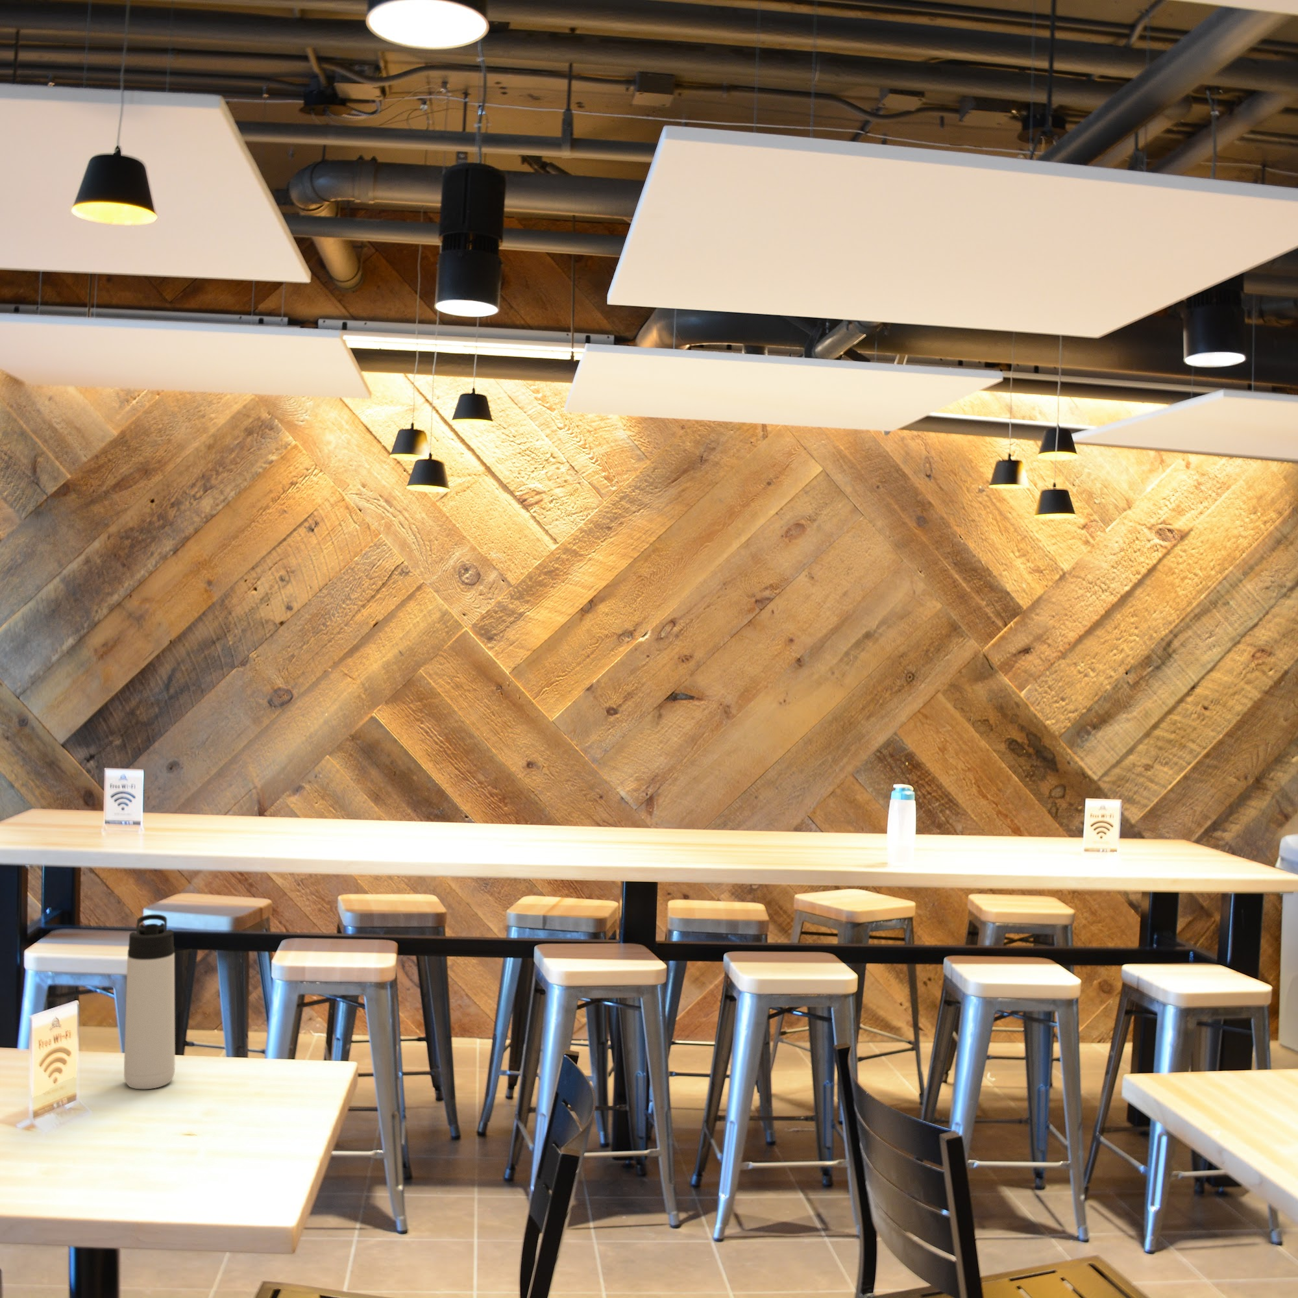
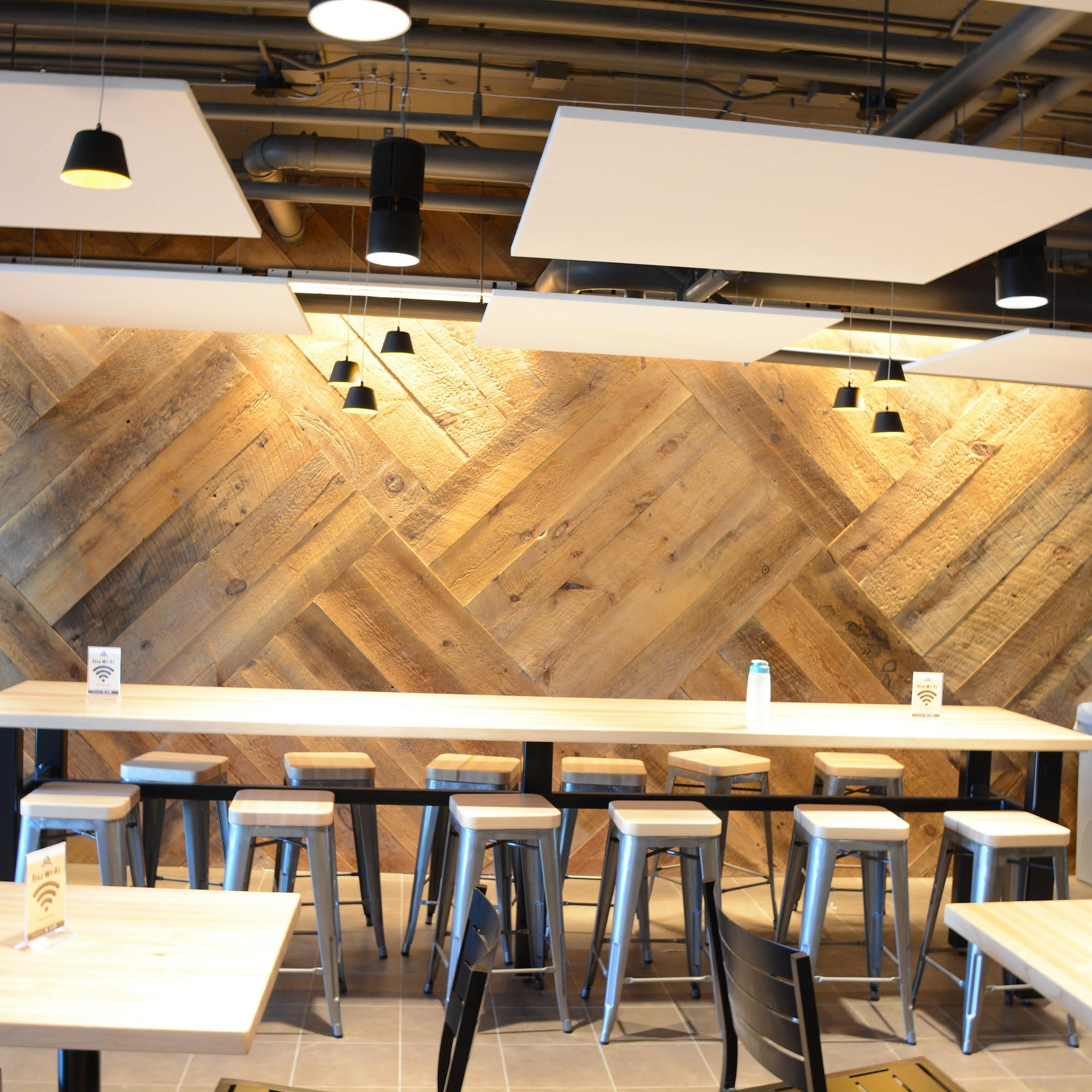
- thermos bottle [124,914,176,1090]
